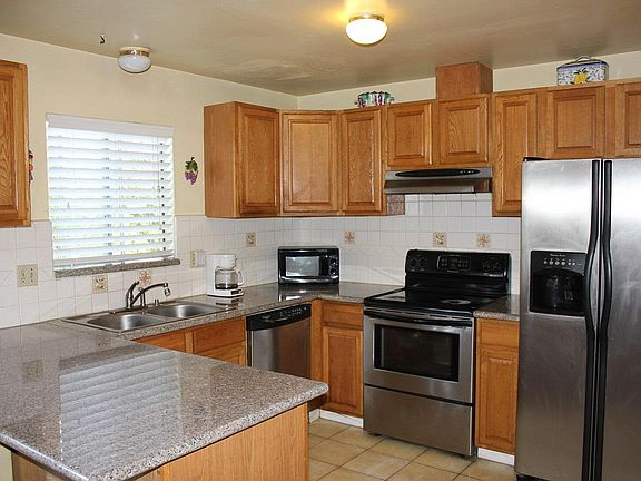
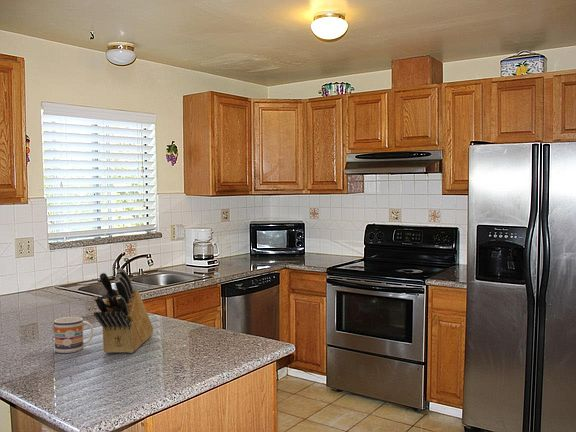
+ knife block [92,267,154,354]
+ mug [53,316,94,354]
